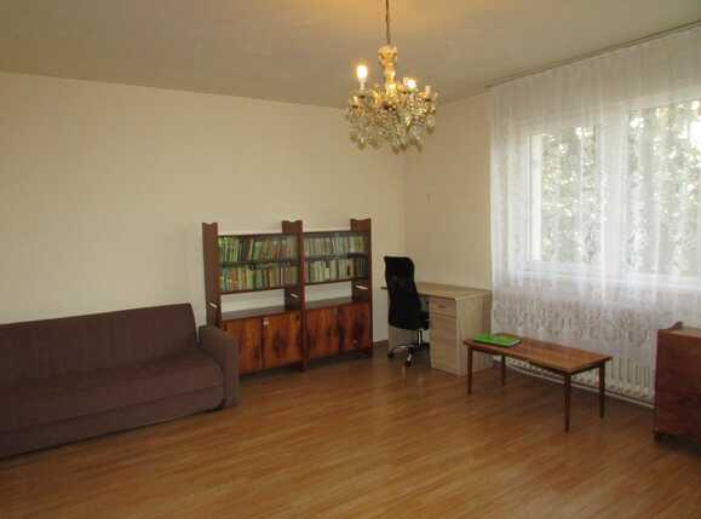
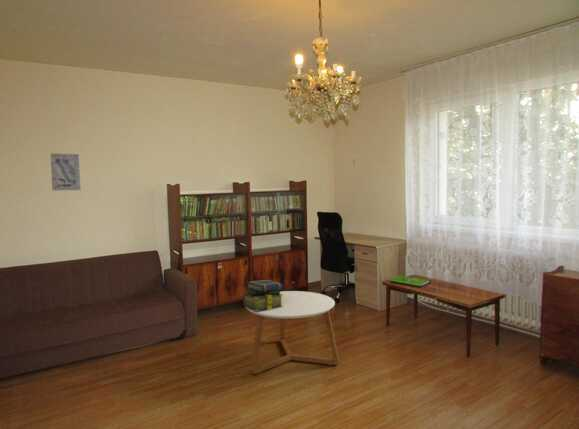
+ stack of books [242,279,284,311]
+ wall art [49,152,81,191]
+ coffee table [245,290,340,375]
